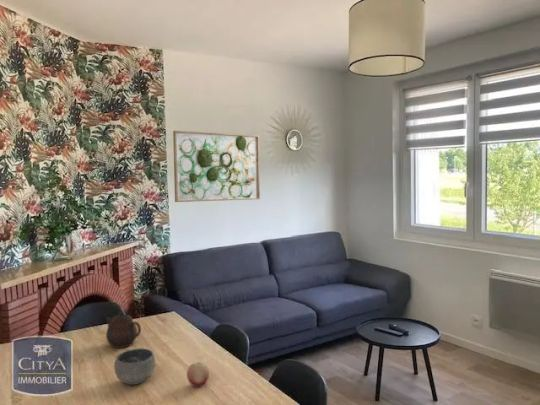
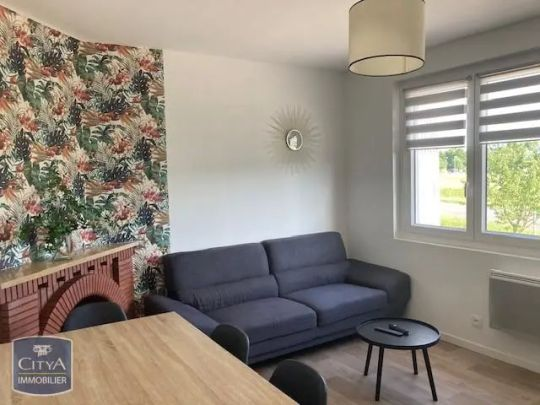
- bowl [113,347,156,386]
- fruit [186,361,210,388]
- teapot [105,310,142,349]
- wall art [172,130,261,203]
